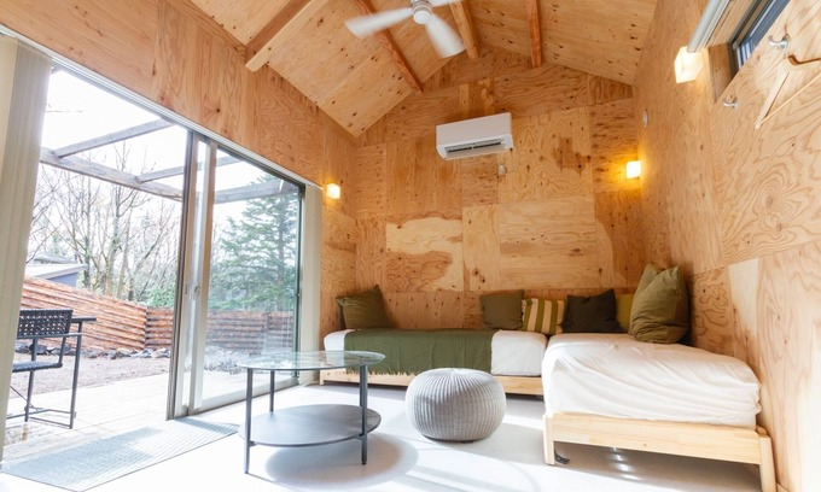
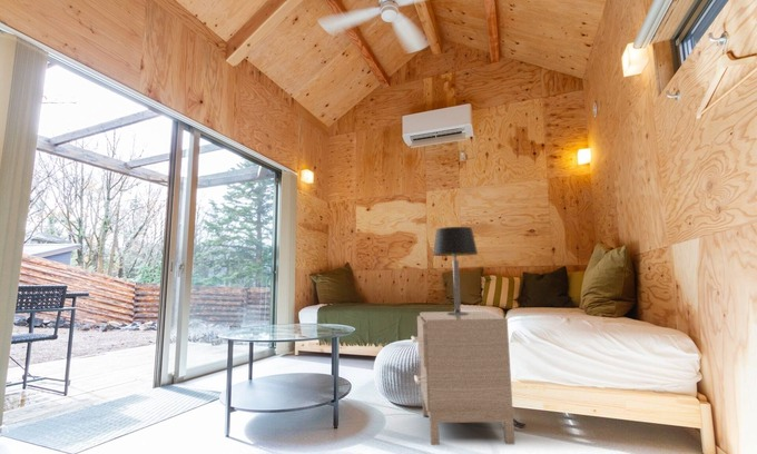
+ table lamp [432,226,479,315]
+ nightstand [410,310,515,446]
